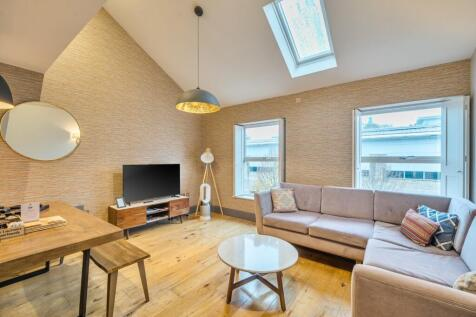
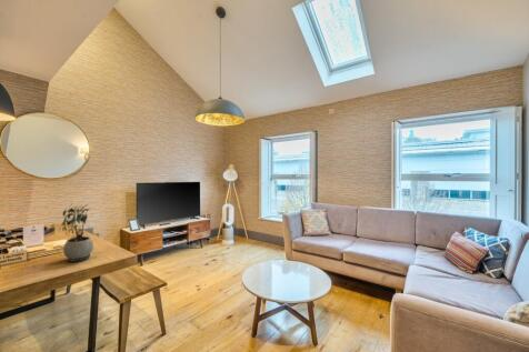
+ potted plant [50,202,94,263]
